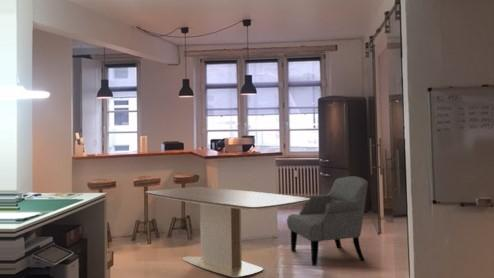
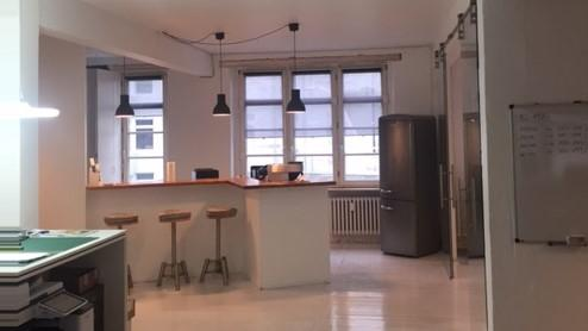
- chair [286,175,369,267]
- dining table [144,186,310,278]
